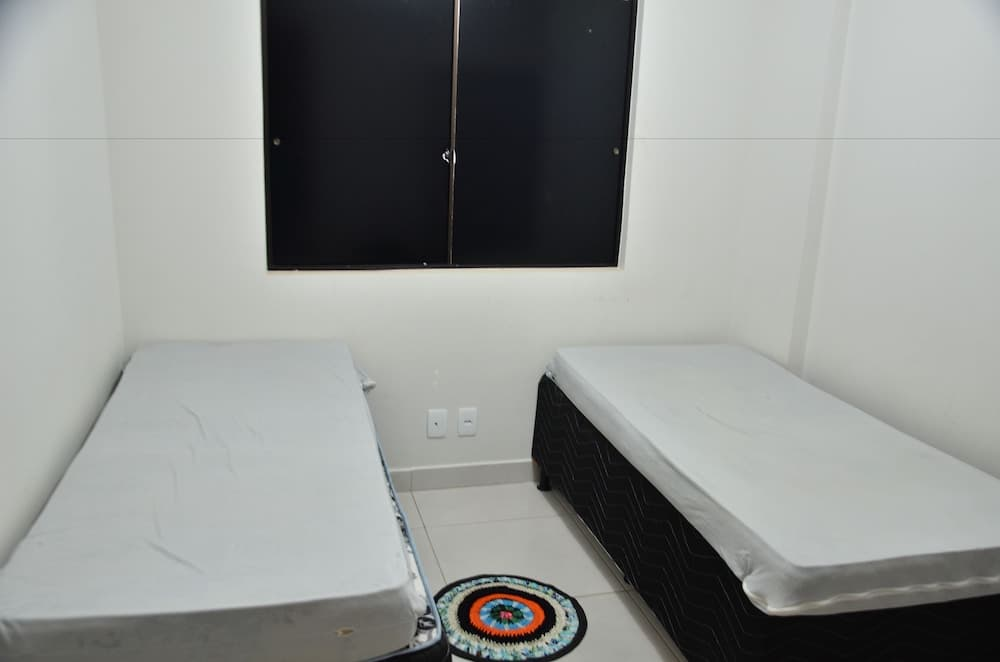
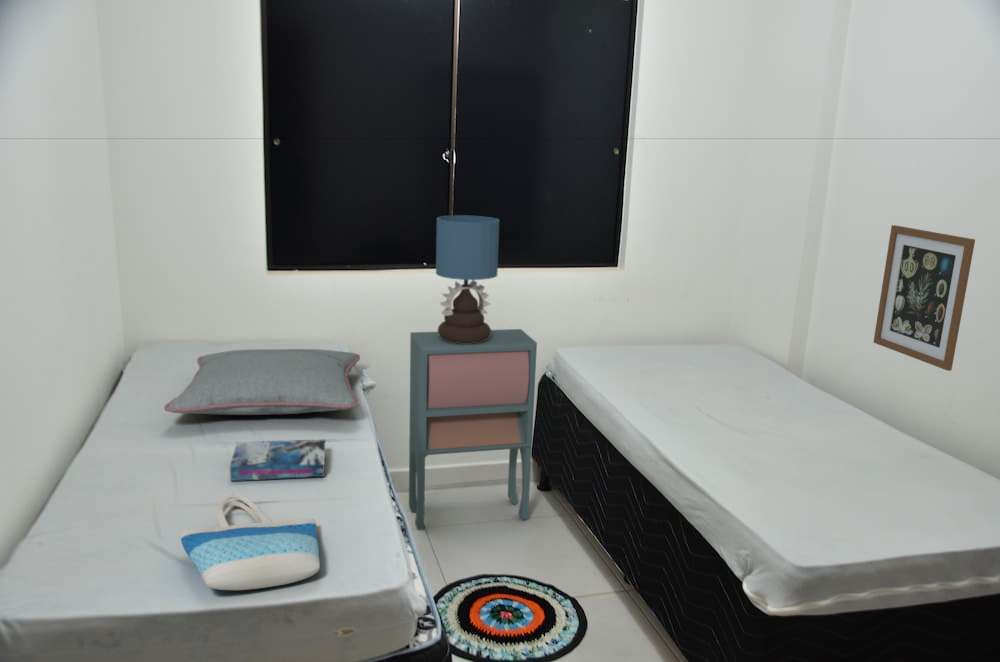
+ pillow [163,348,361,416]
+ tote bag [179,493,321,591]
+ nightstand [408,328,538,531]
+ book [229,439,326,482]
+ wall art [872,224,976,372]
+ table lamp [435,214,500,344]
